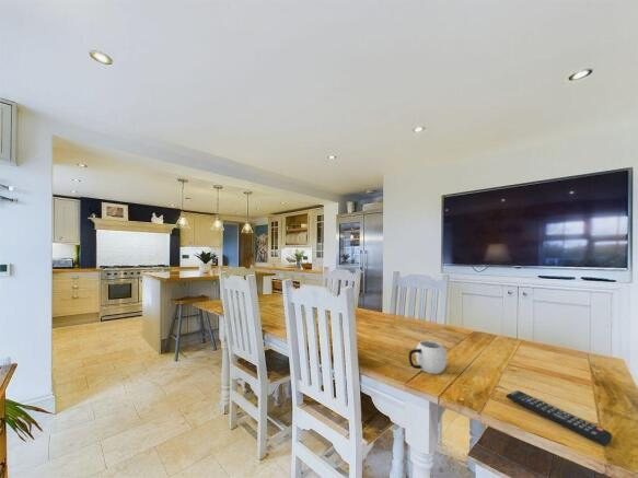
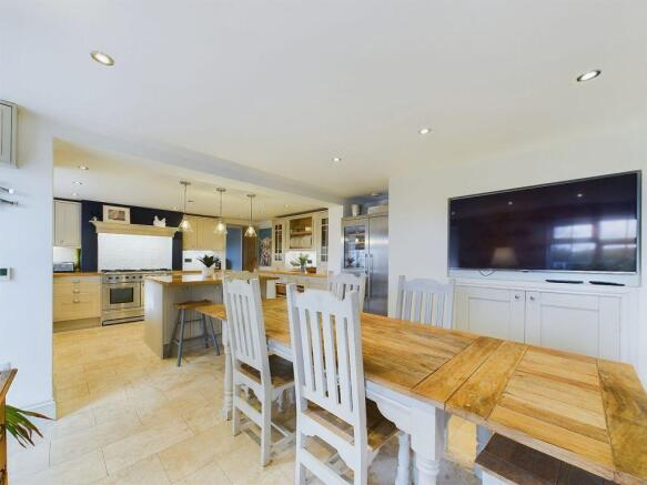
- remote control [506,389,613,446]
- mug [407,339,448,375]
